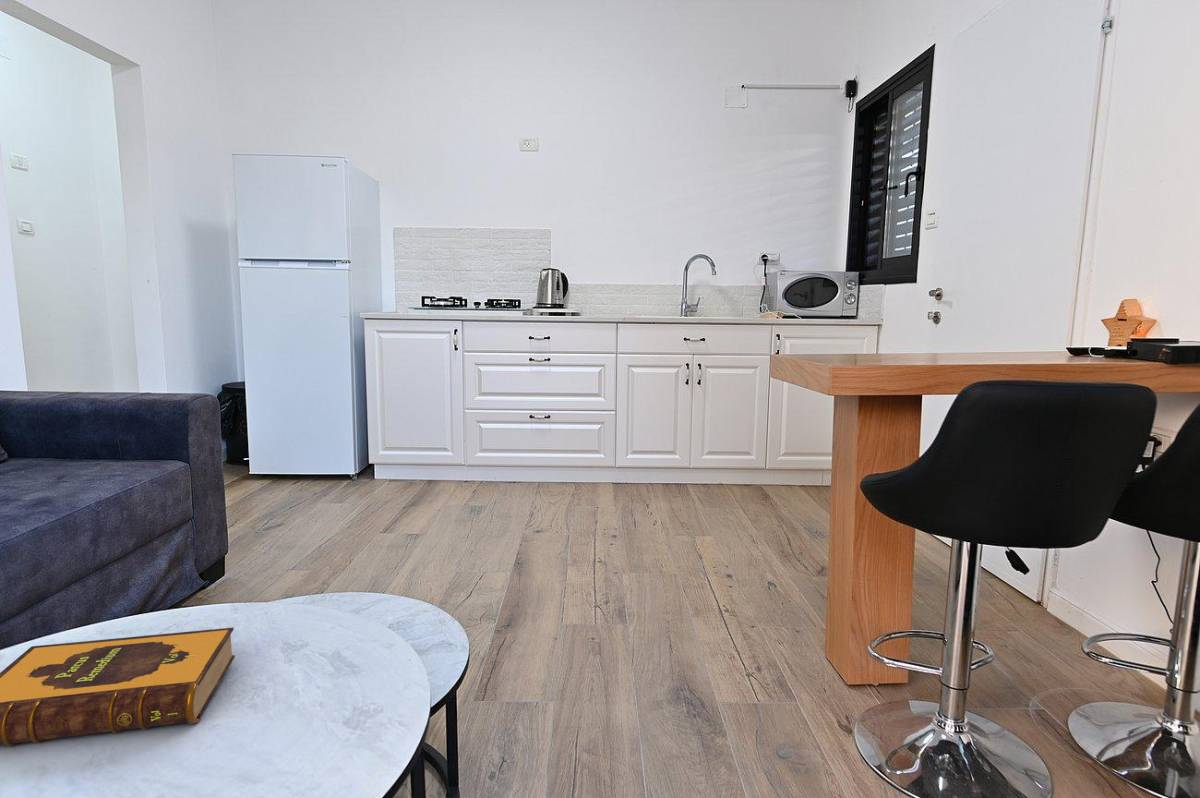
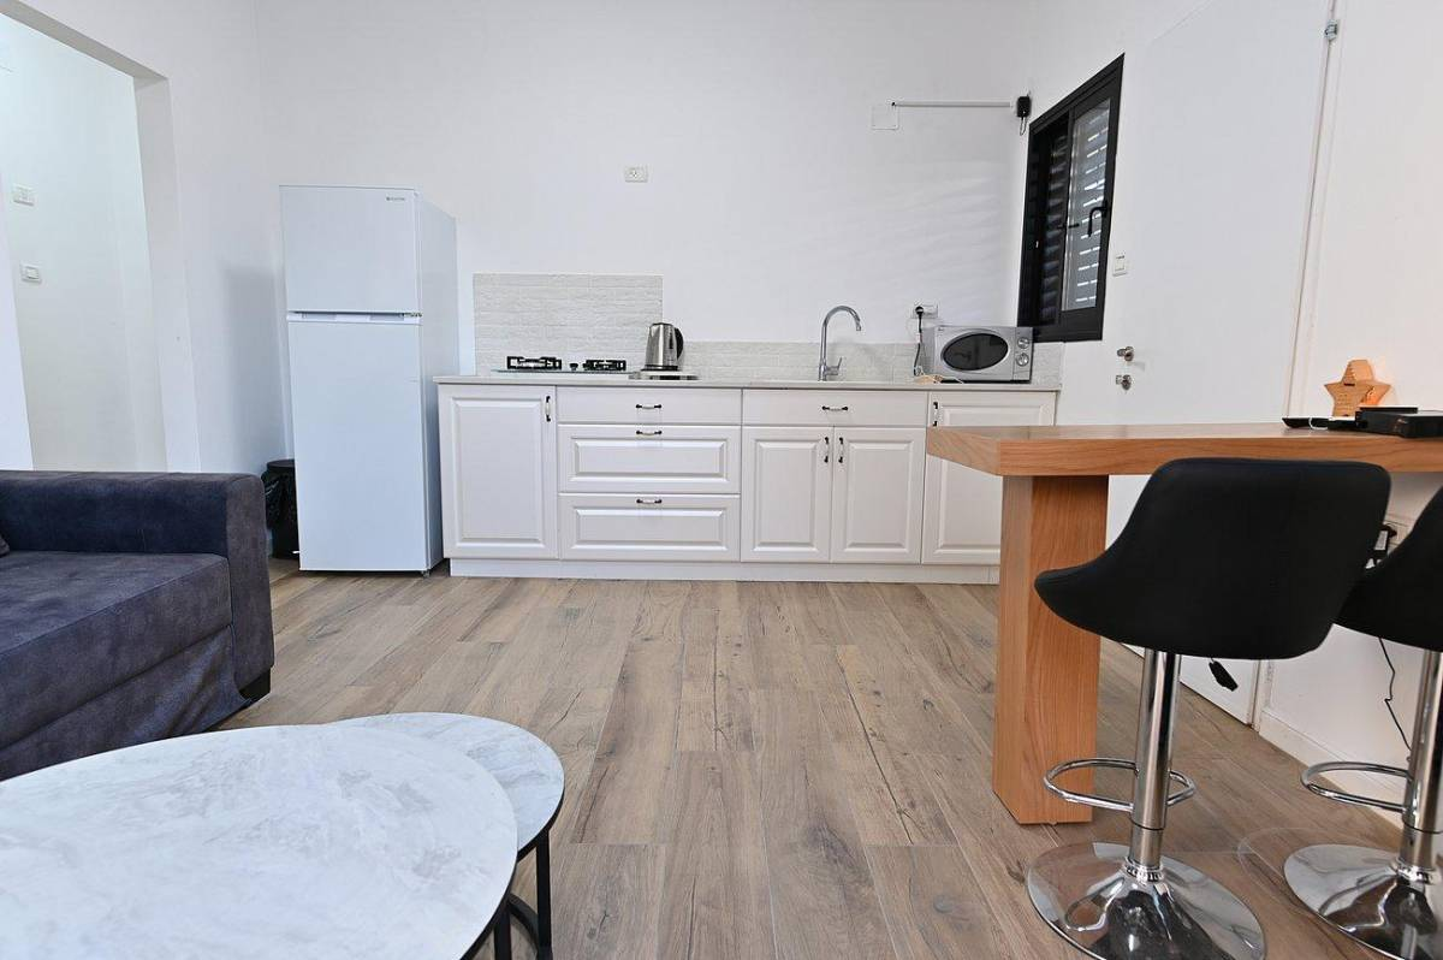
- hardback book [0,626,236,747]
